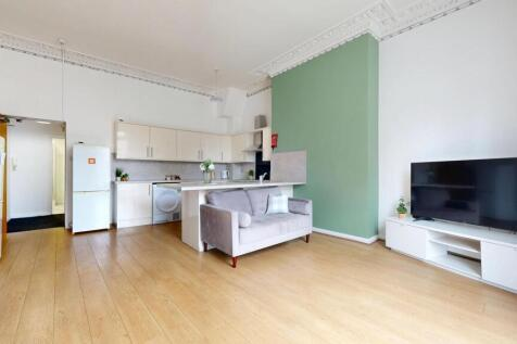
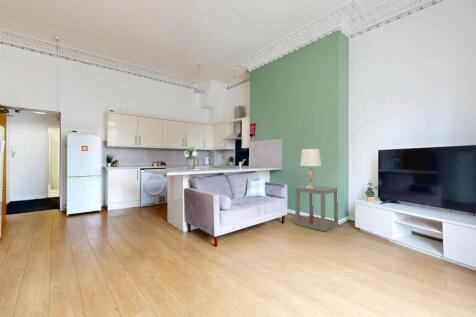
+ lamp [299,148,322,188]
+ side table [294,184,339,232]
